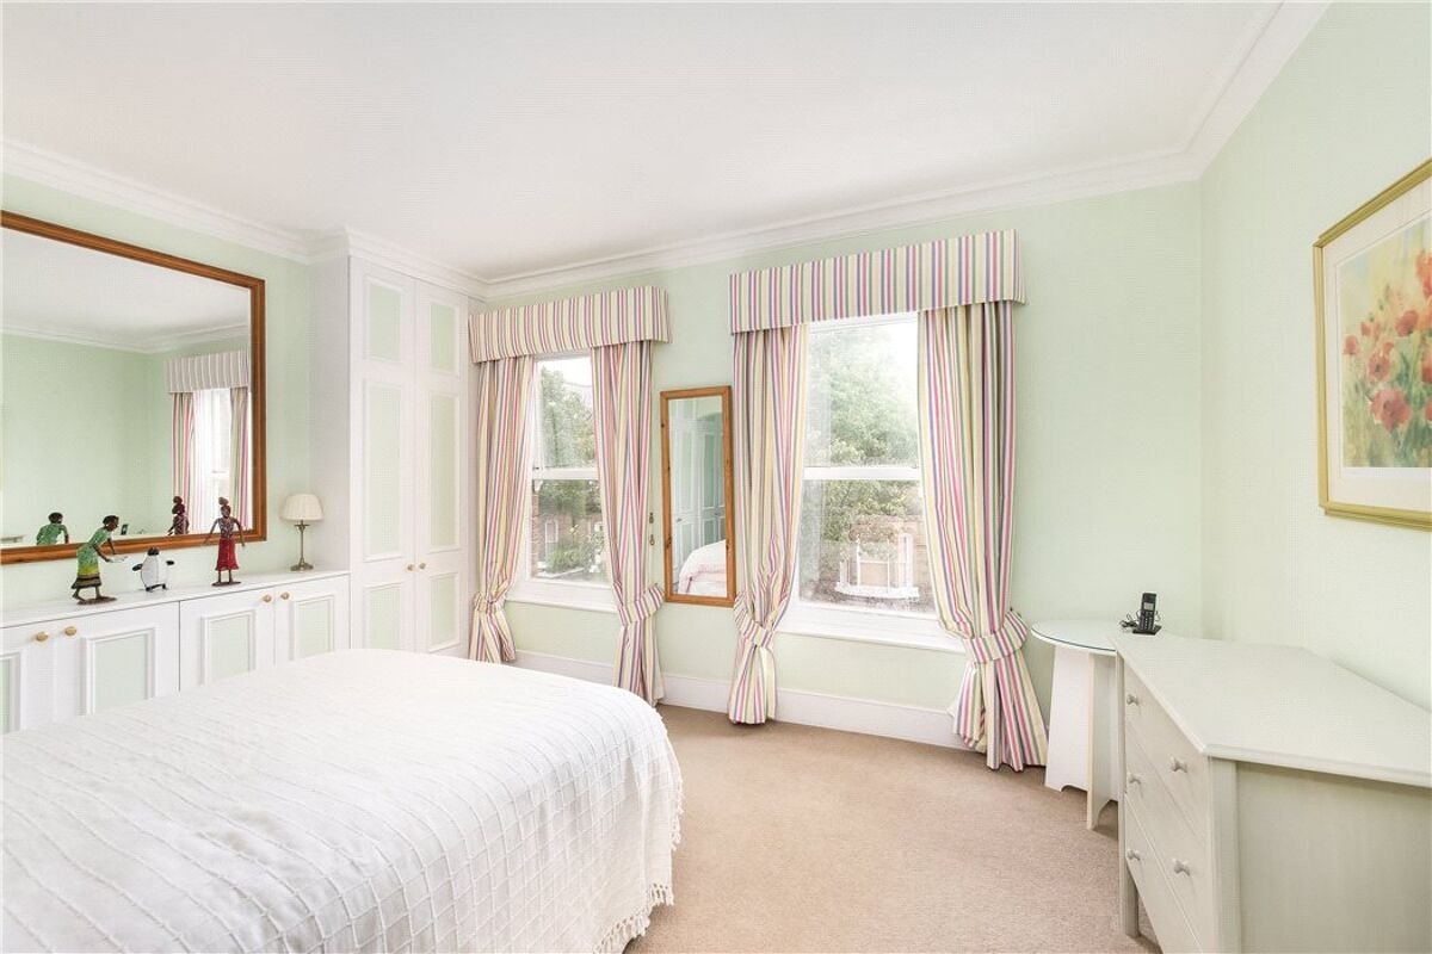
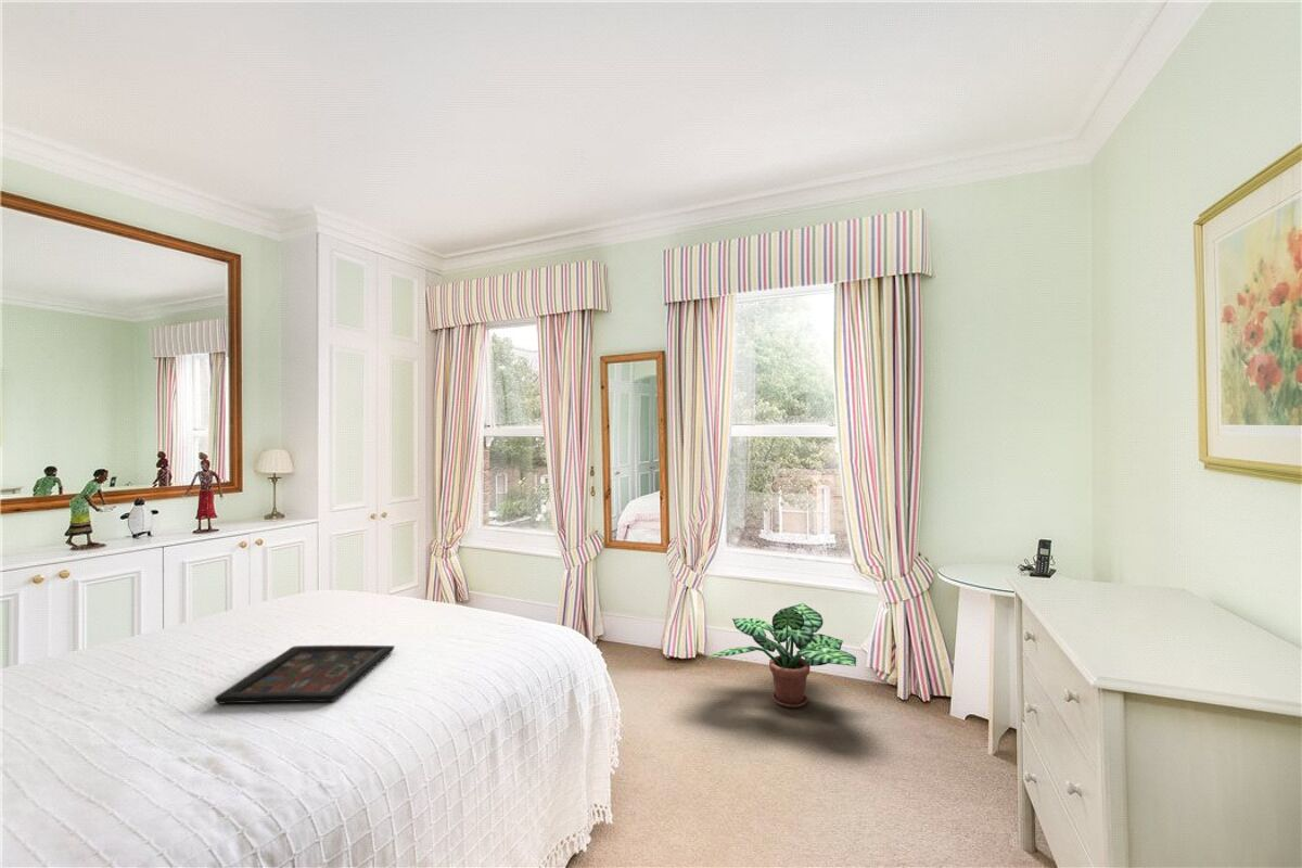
+ decorative tray [214,644,396,705]
+ potted plant [704,602,857,709]
